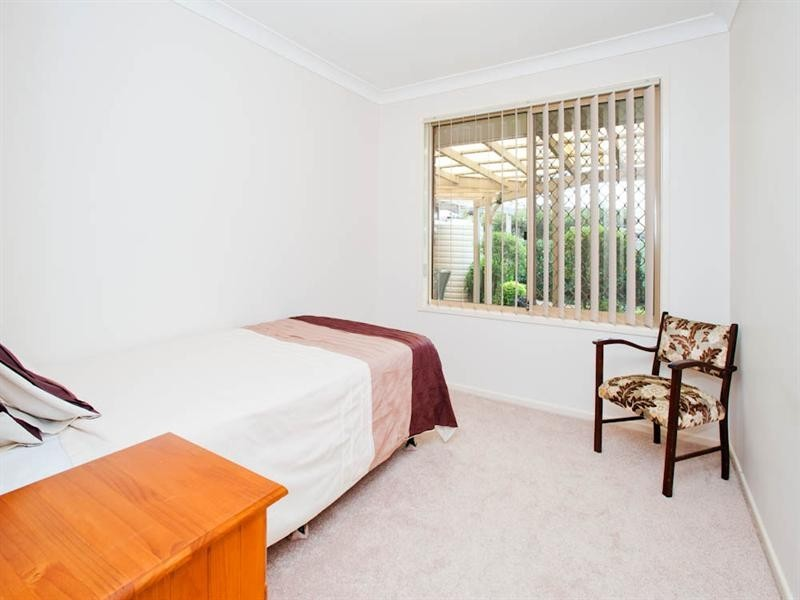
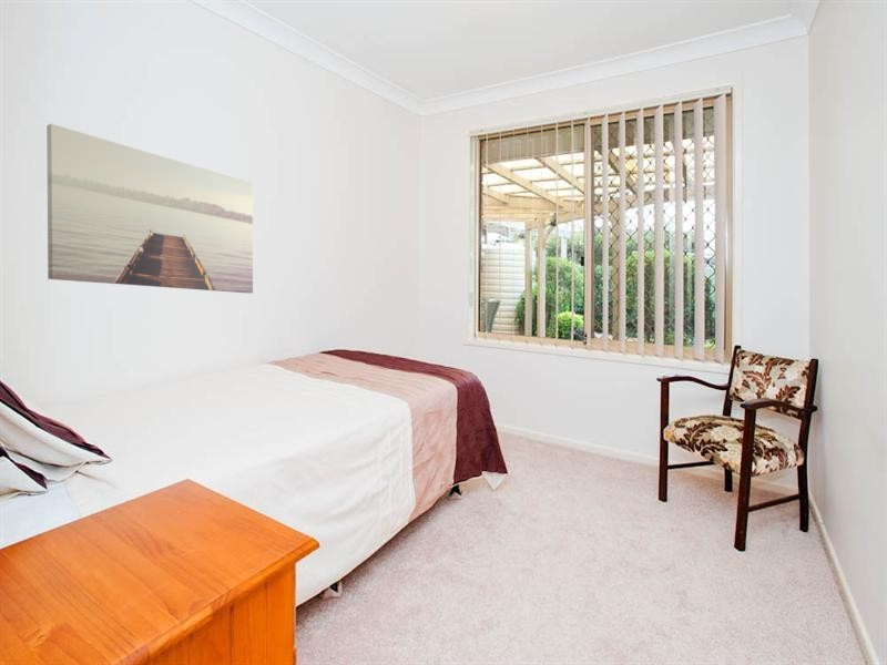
+ wall art [45,123,254,294]
